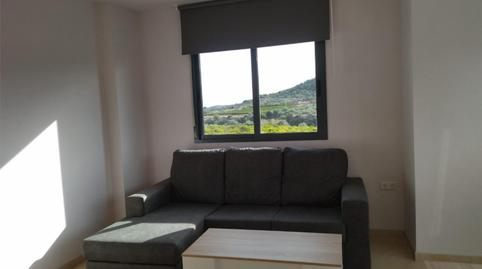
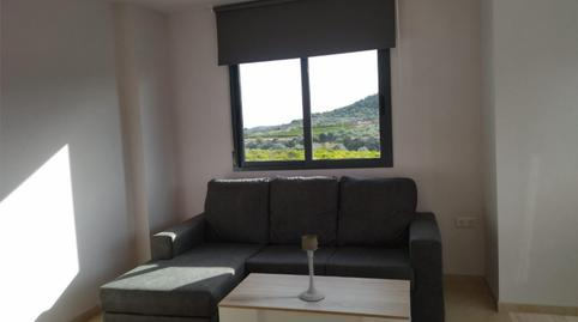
+ candle holder [299,233,326,302]
